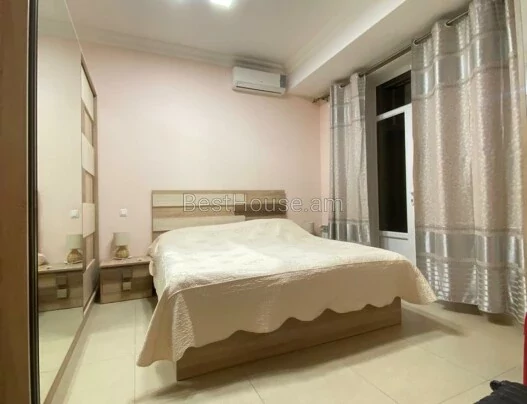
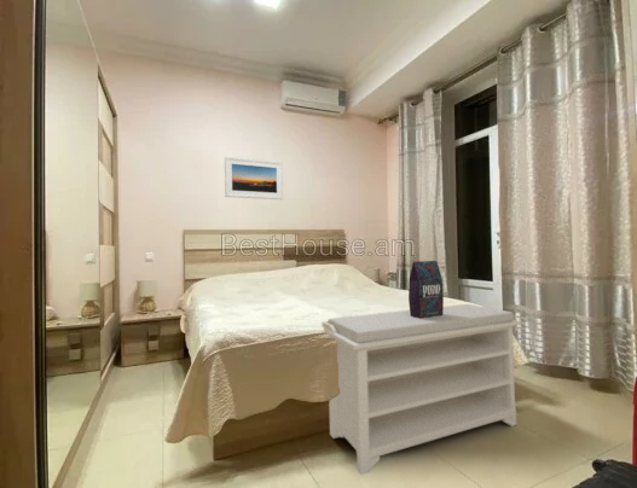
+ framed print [224,156,284,201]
+ bench [322,303,522,475]
+ decorative box [407,260,445,319]
